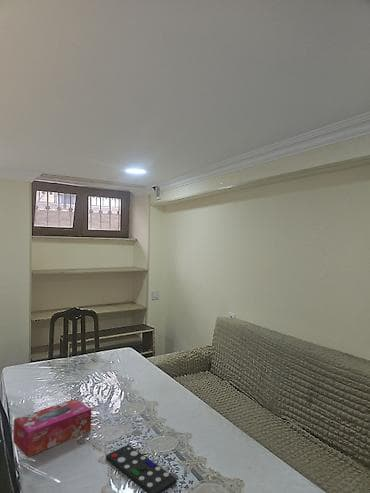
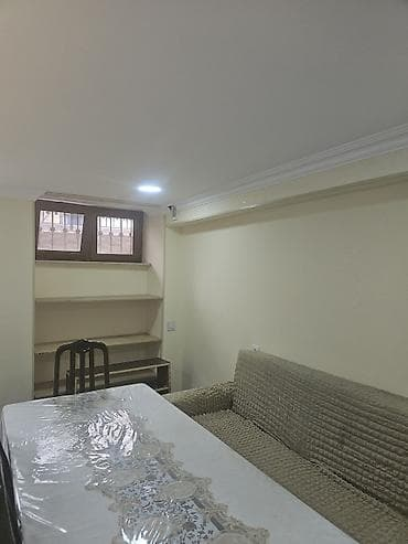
- remote control [105,444,178,493]
- tissue box [13,398,92,458]
